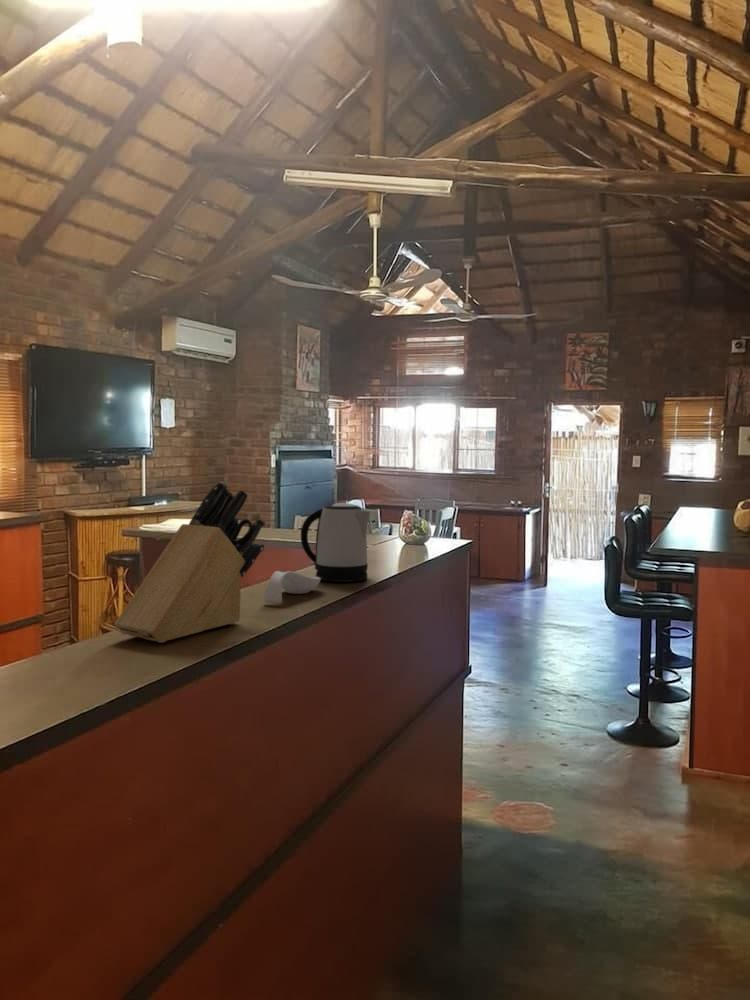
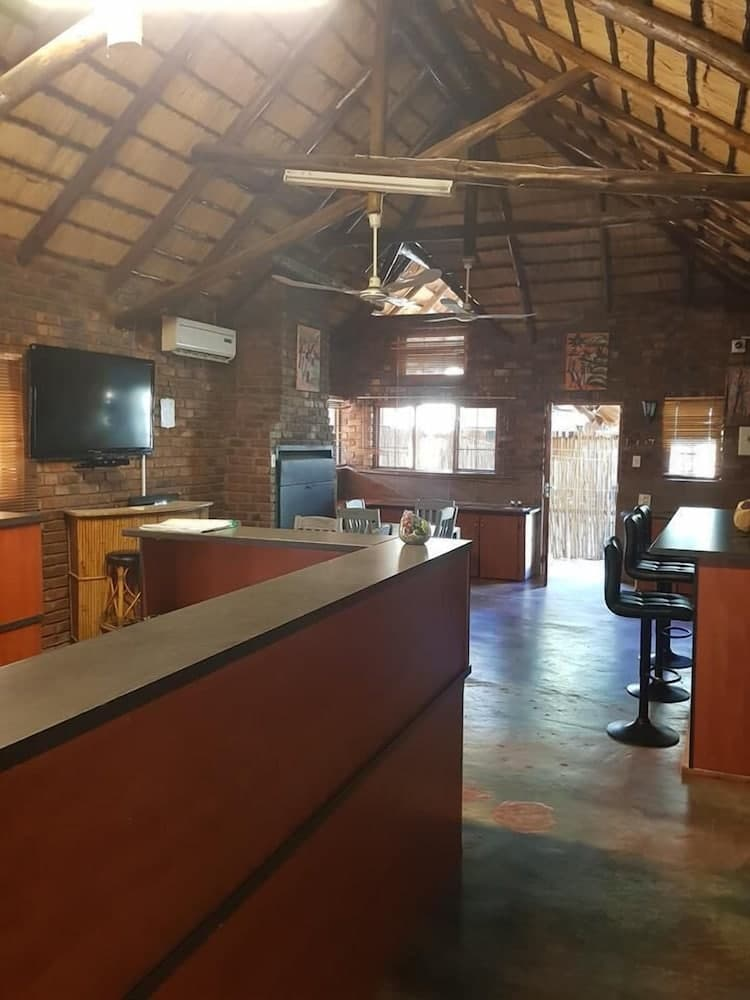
- kettle [300,502,371,583]
- knife block [113,480,266,644]
- spoon rest [263,570,322,604]
